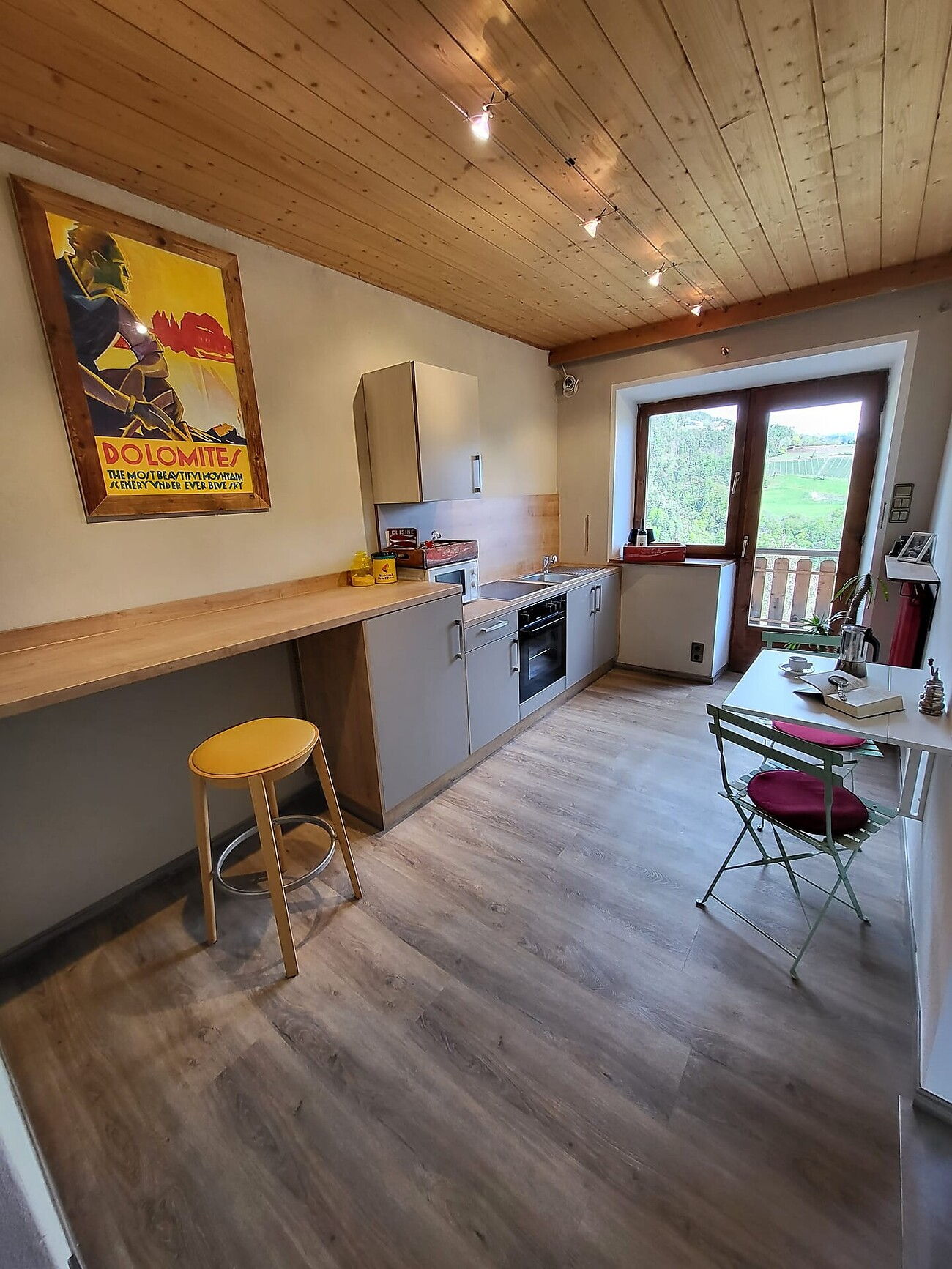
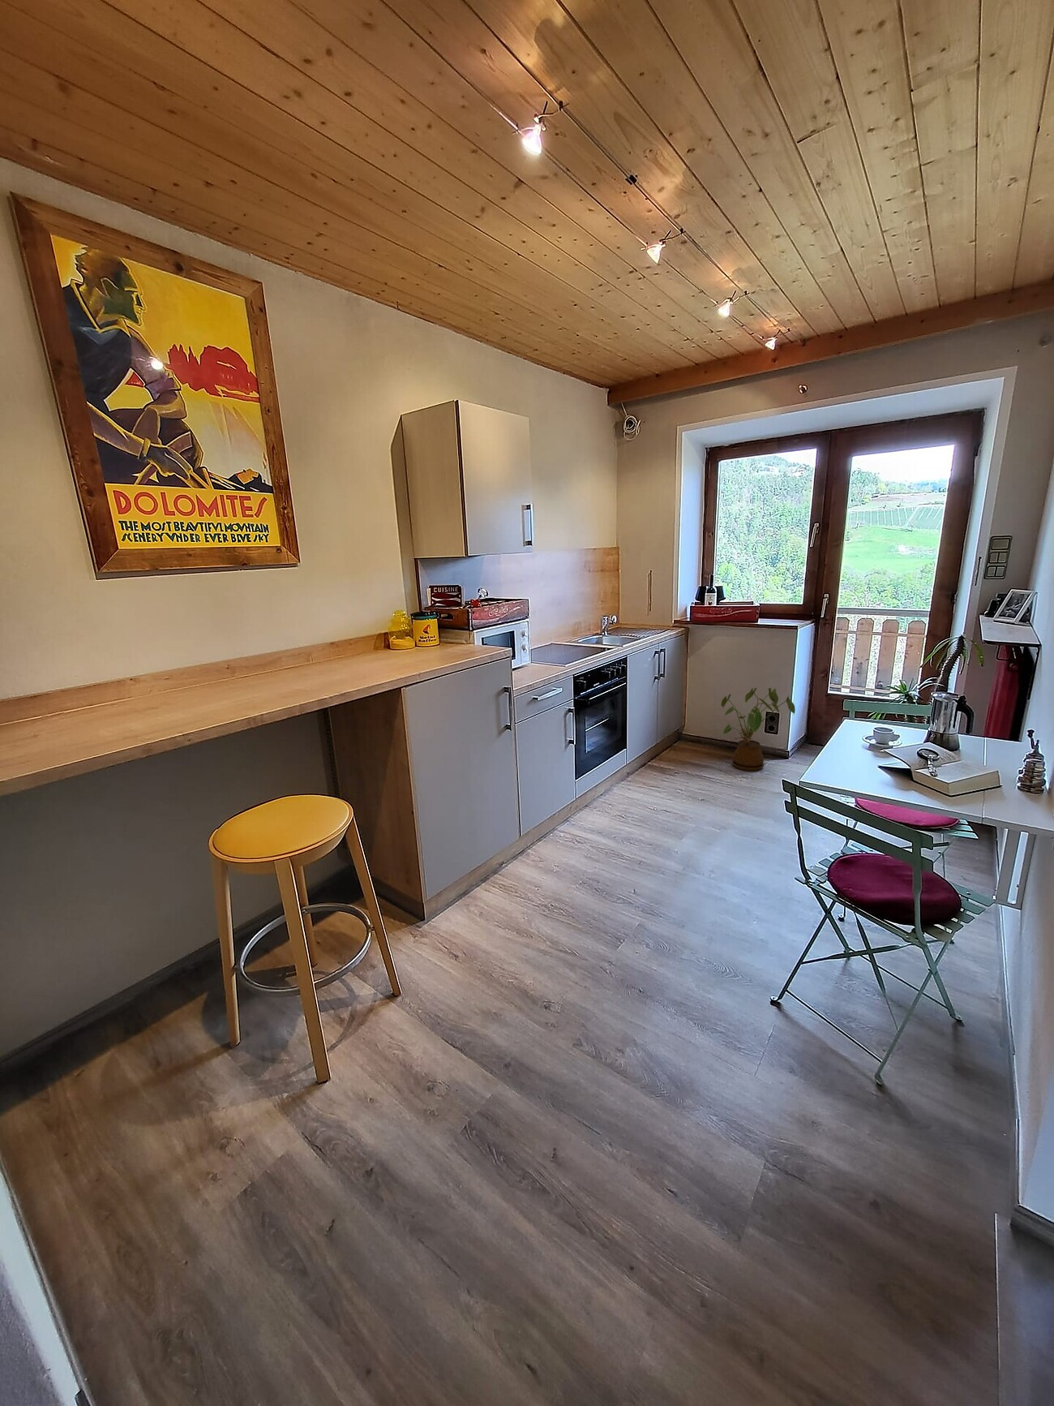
+ house plant [720,687,796,771]
